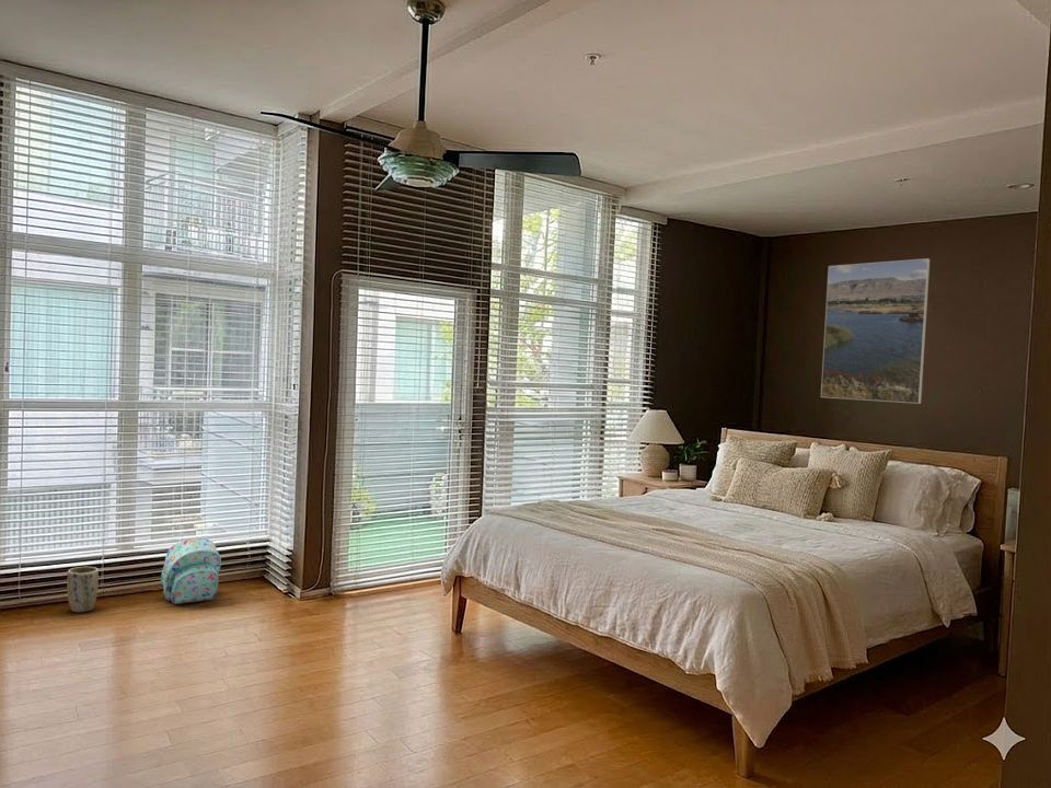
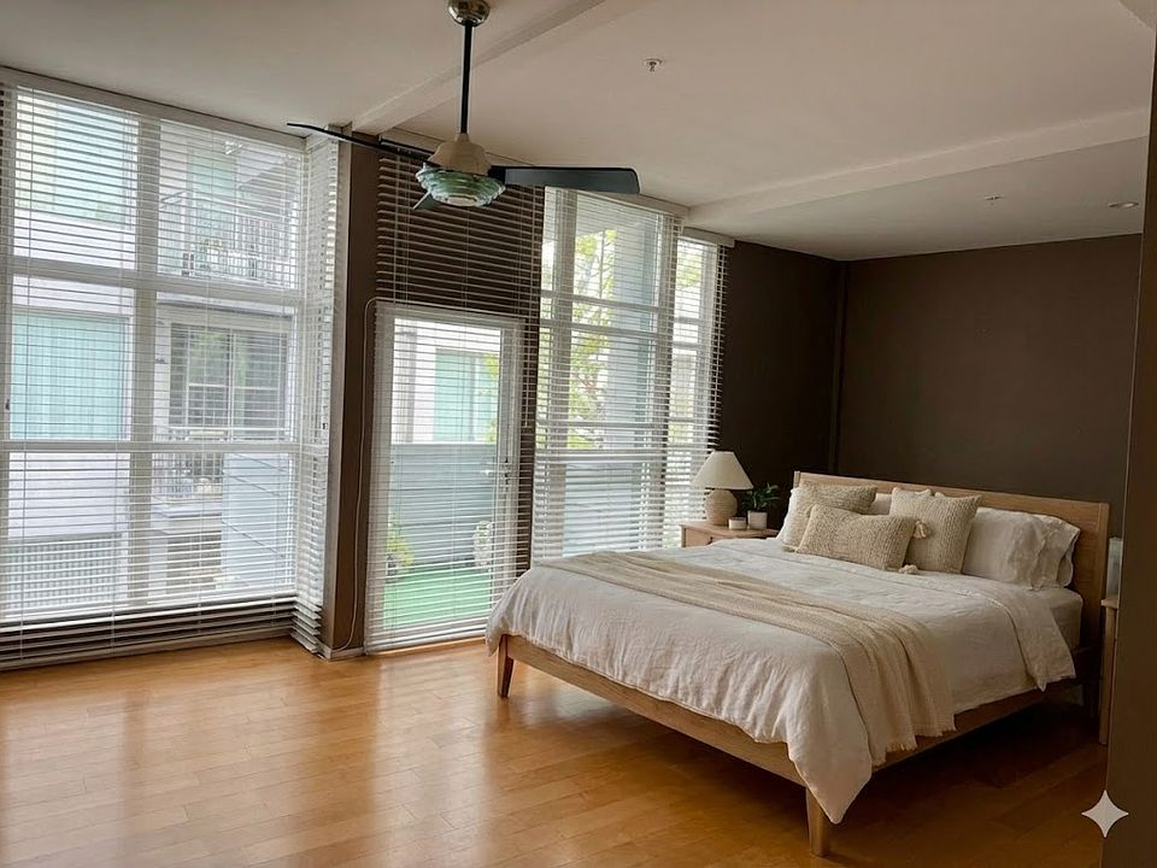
- backpack [160,537,222,605]
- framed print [820,257,931,405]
- plant pot [66,566,100,613]
